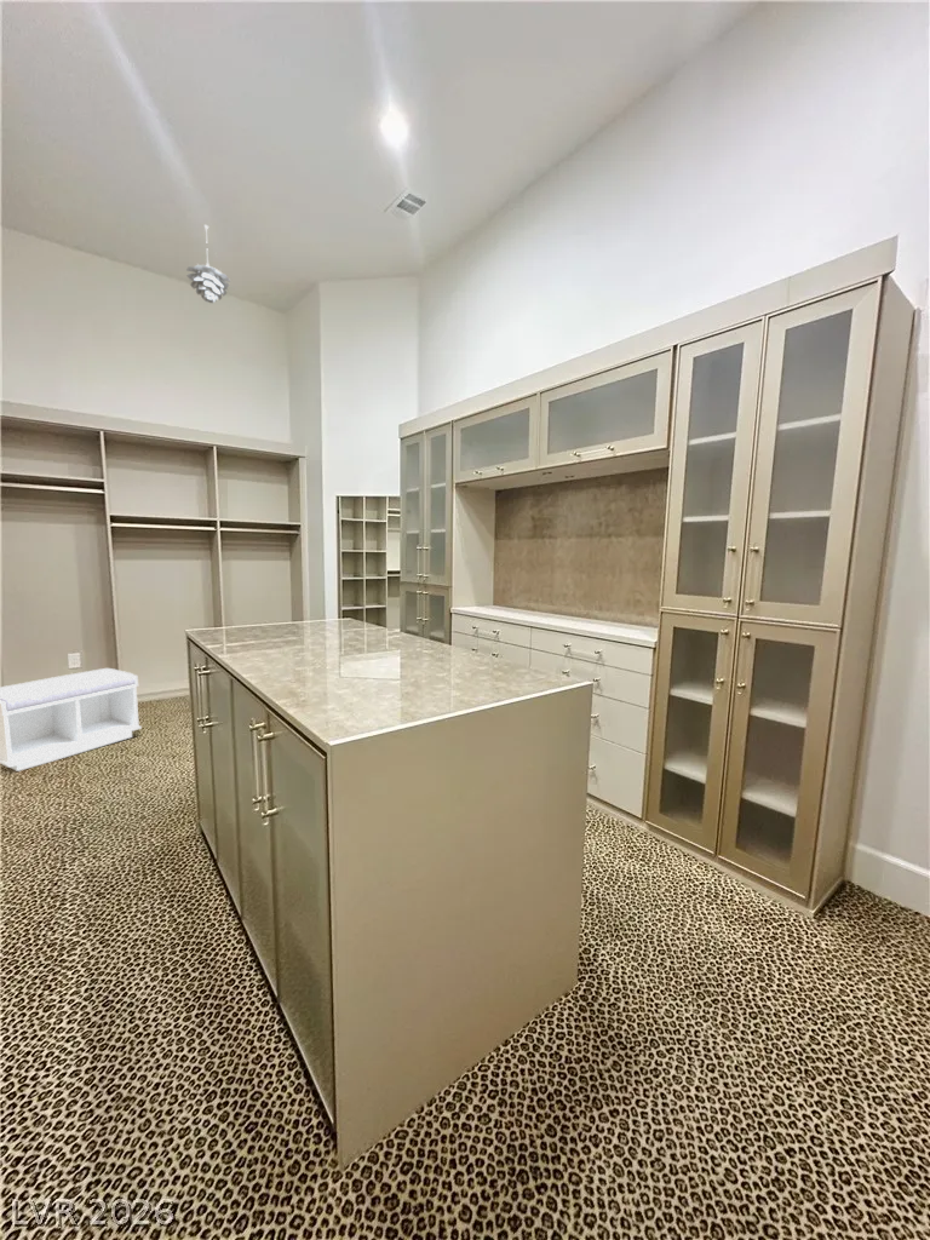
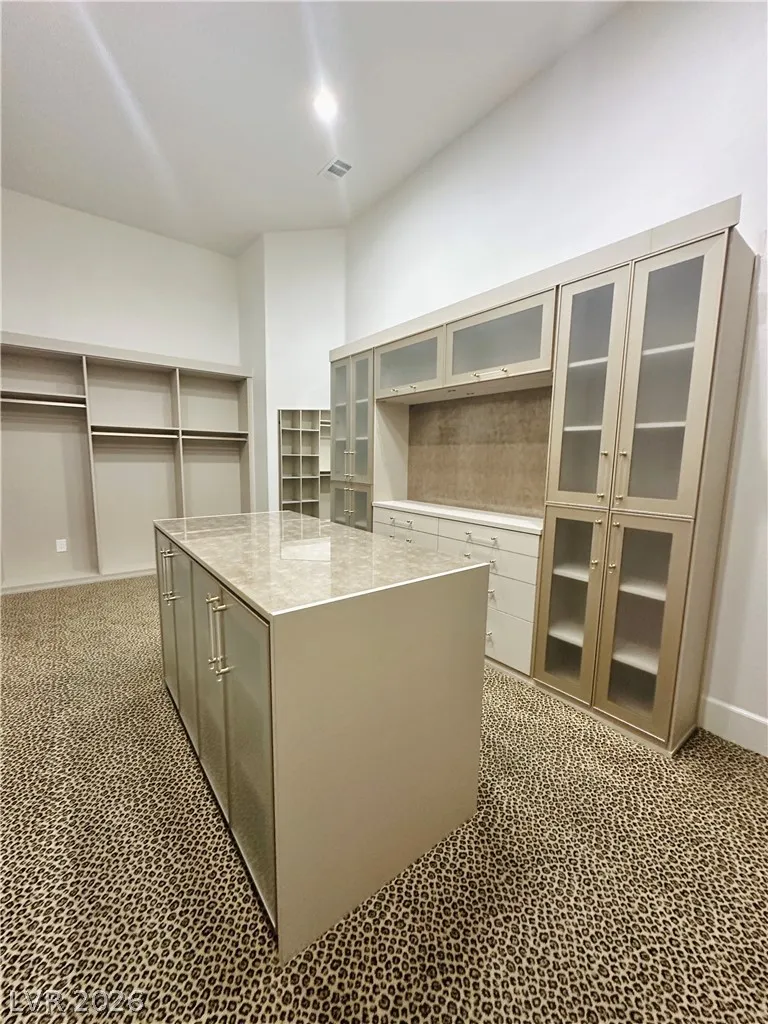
- pendant light [185,224,231,304]
- bench [0,667,143,773]
